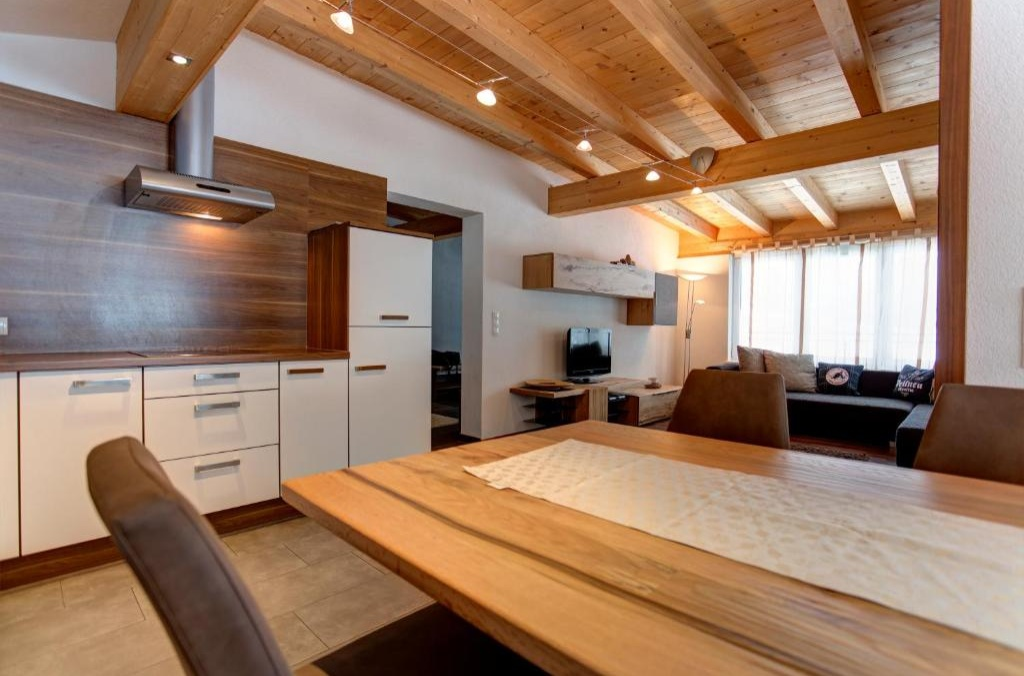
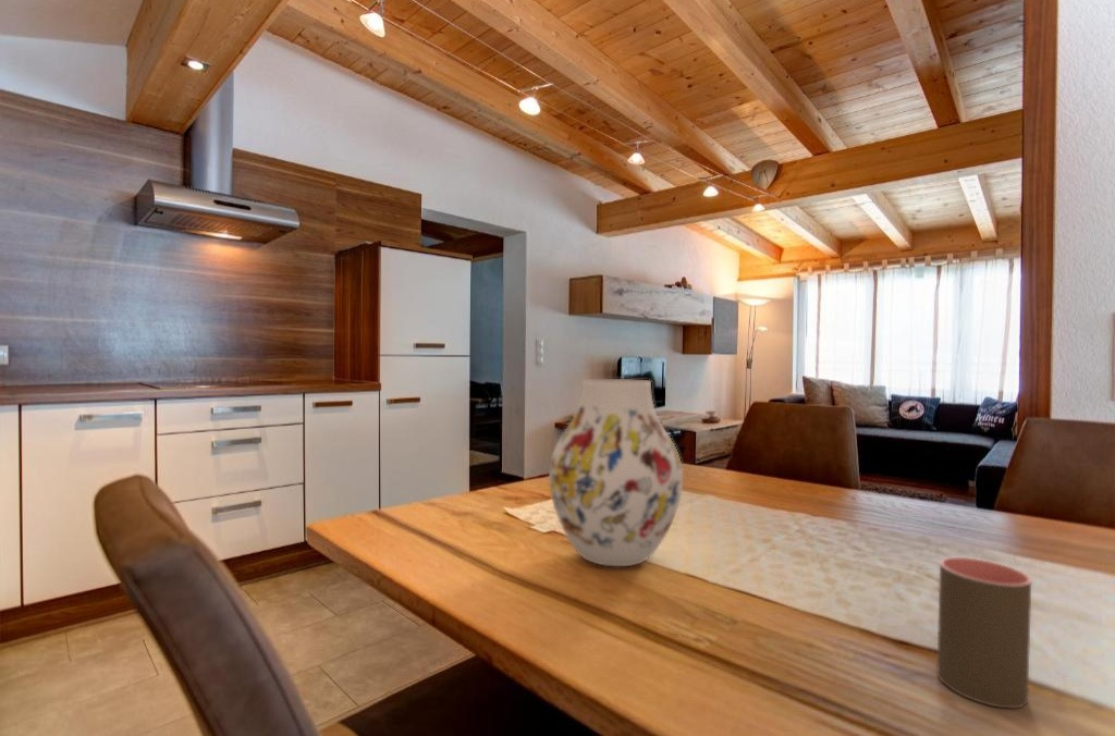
+ vase [548,378,684,567]
+ cup [935,556,1032,710]
